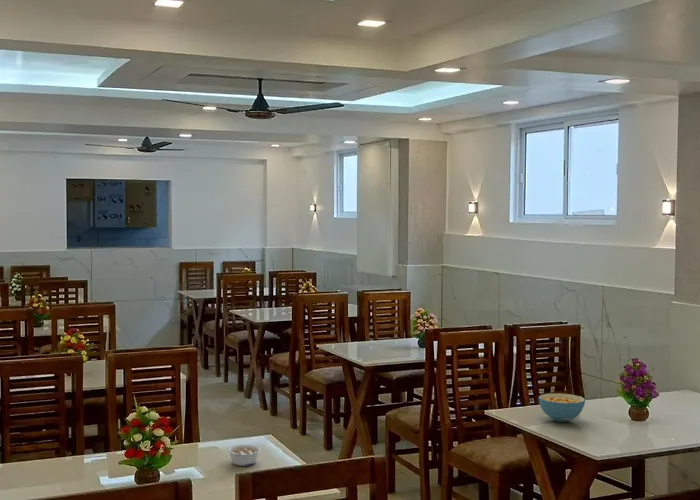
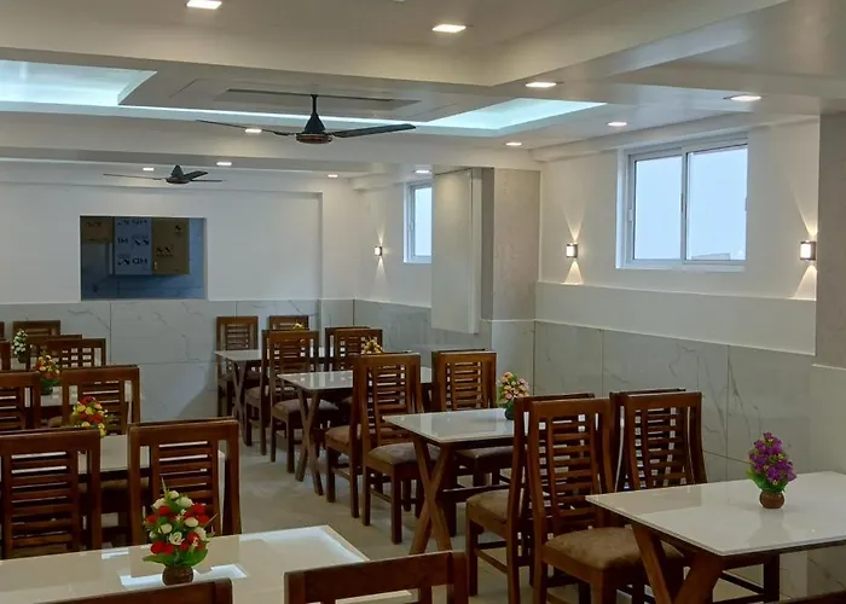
- legume [226,444,262,467]
- cereal bowl [538,392,586,423]
